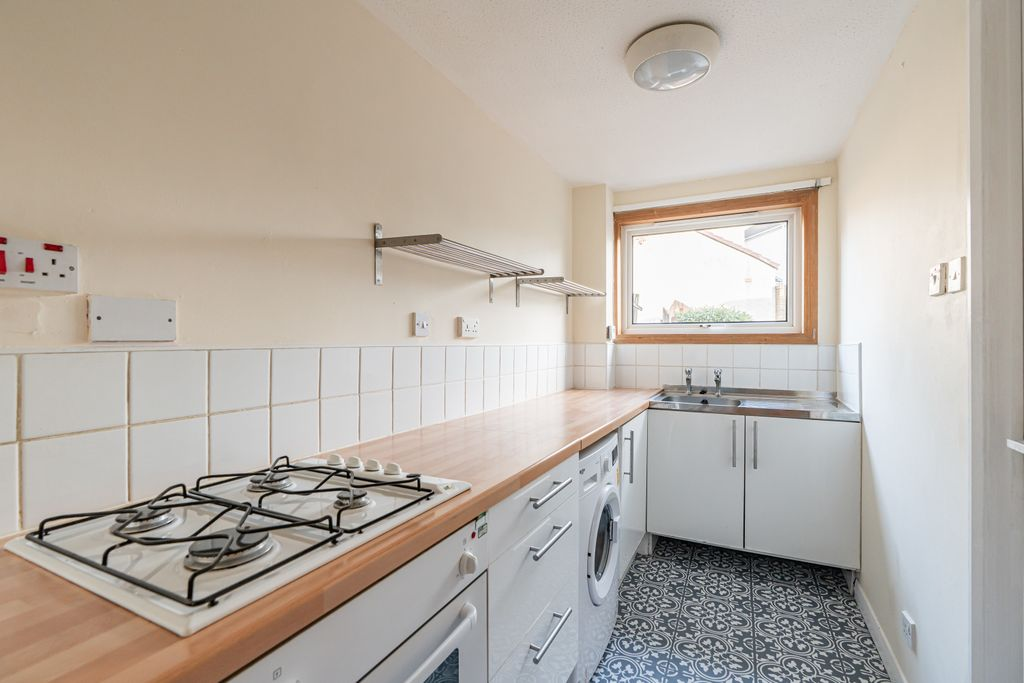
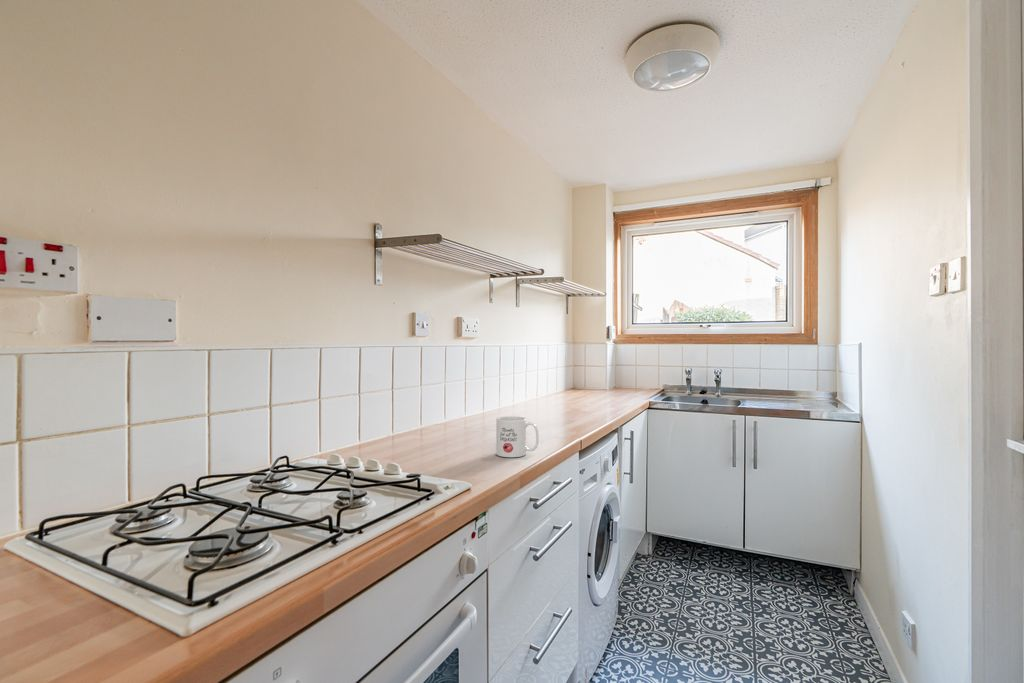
+ mug [495,415,540,458]
